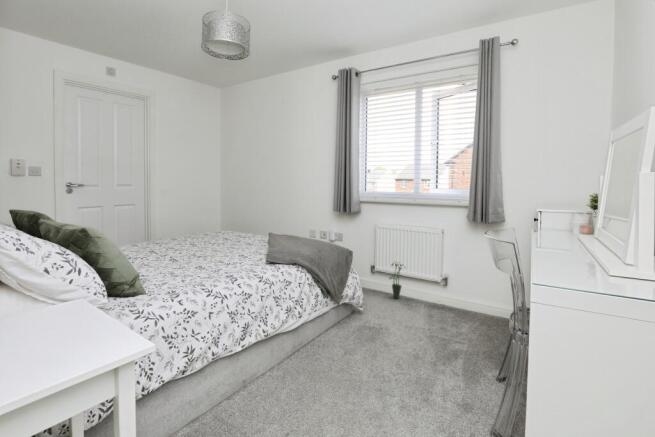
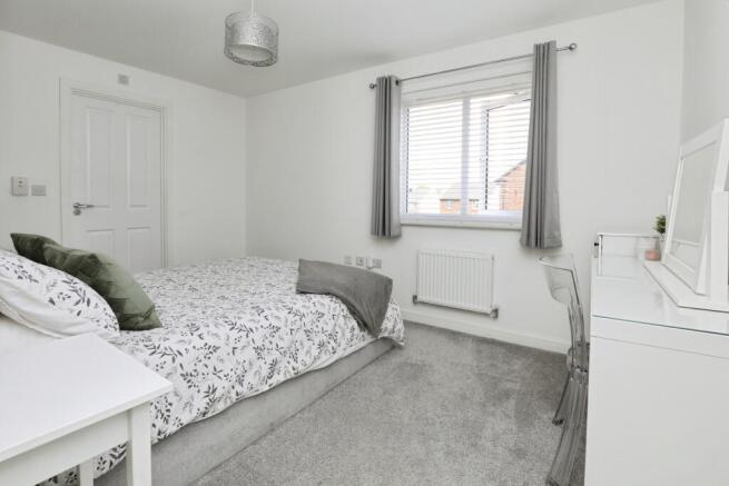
- potted plant [388,260,406,300]
